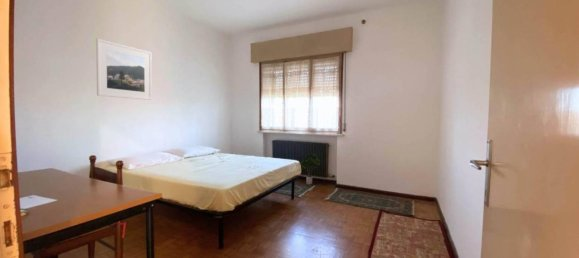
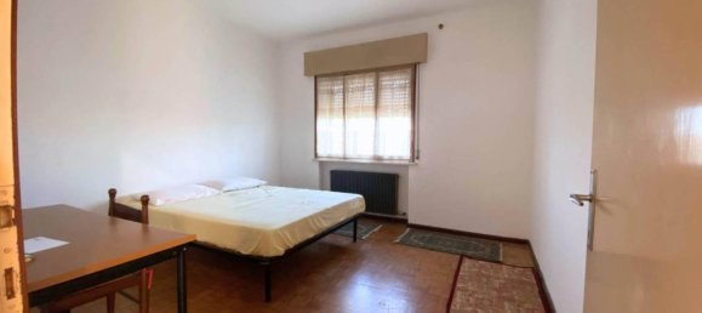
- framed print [95,38,153,101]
- potted plant [299,153,324,185]
